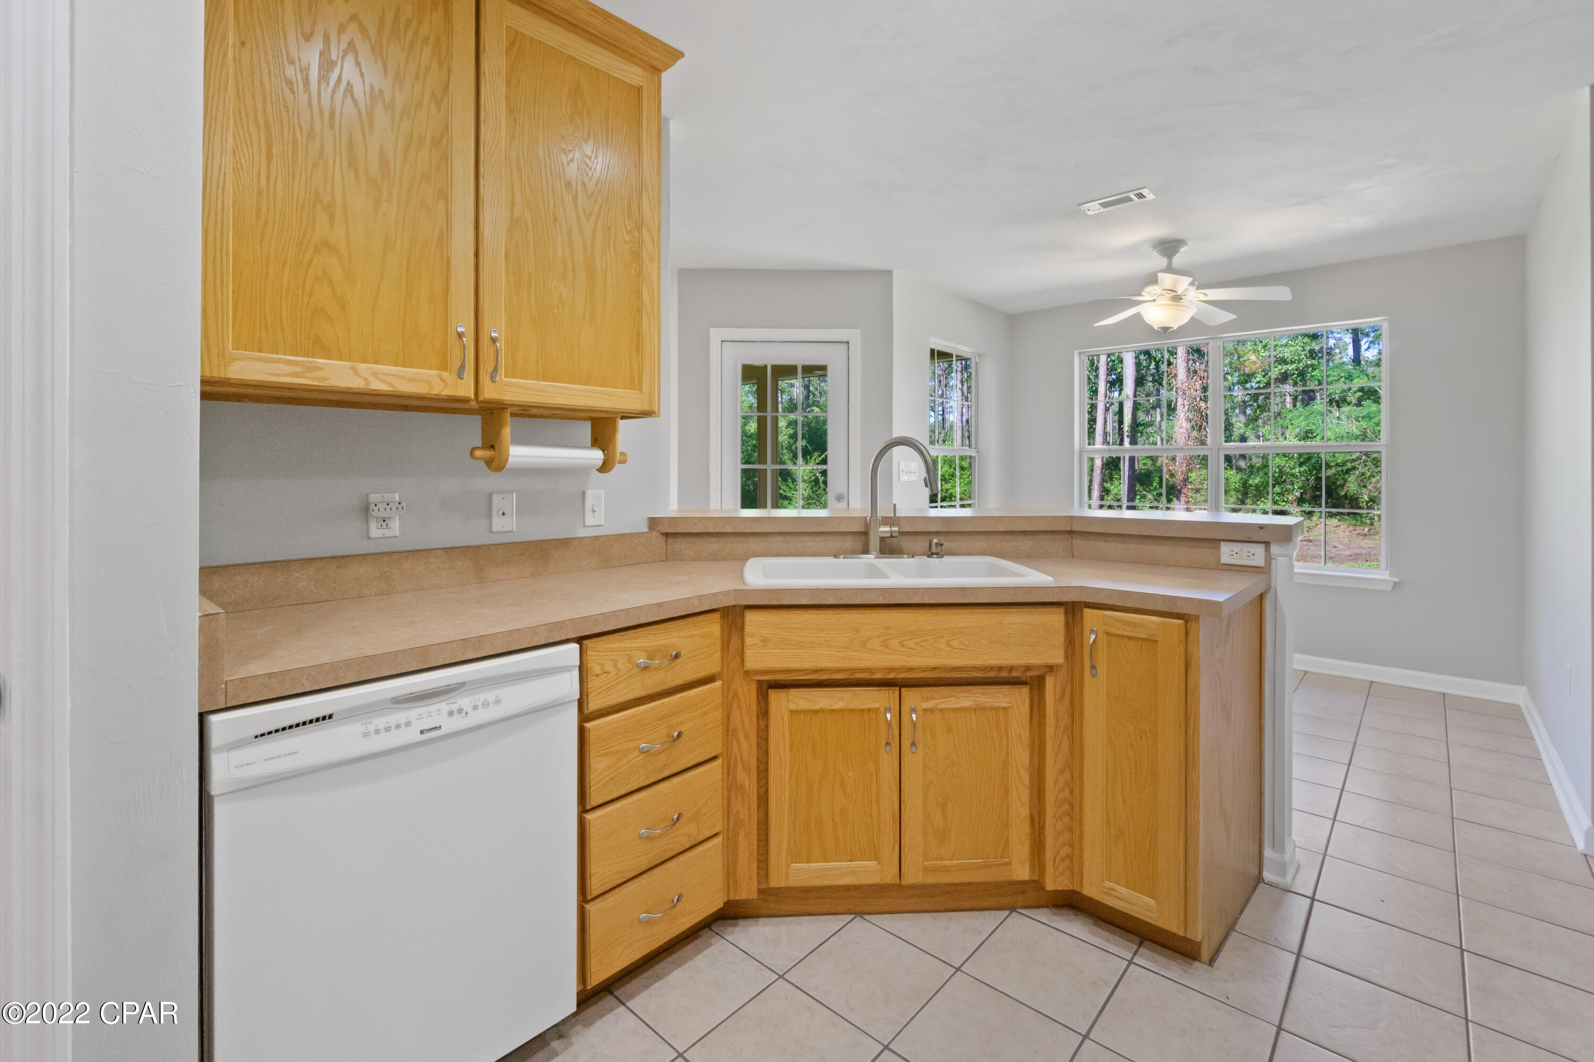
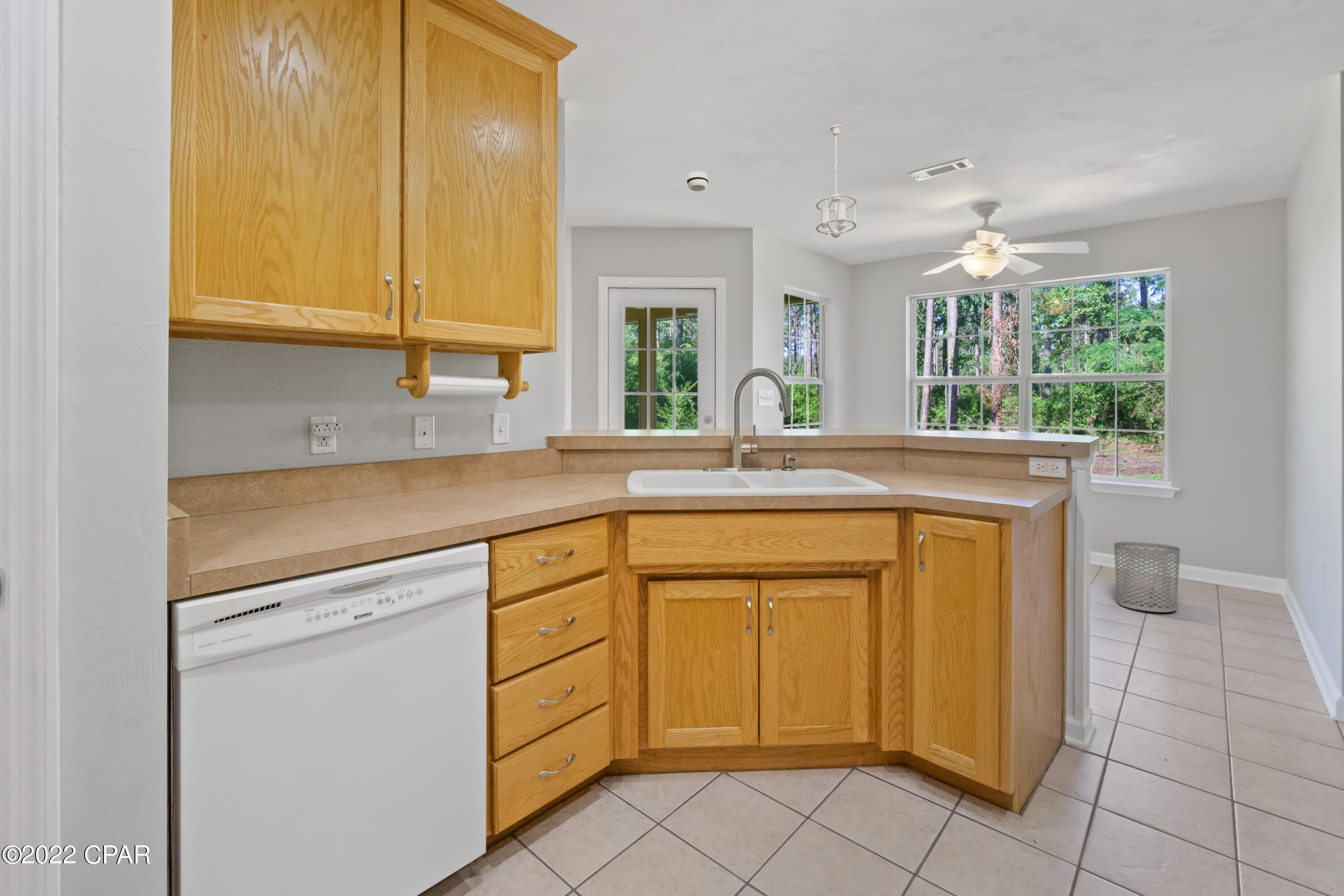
+ smoke detector [686,171,709,192]
+ waste bin [1114,542,1180,613]
+ pendant light [815,125,857,238]
